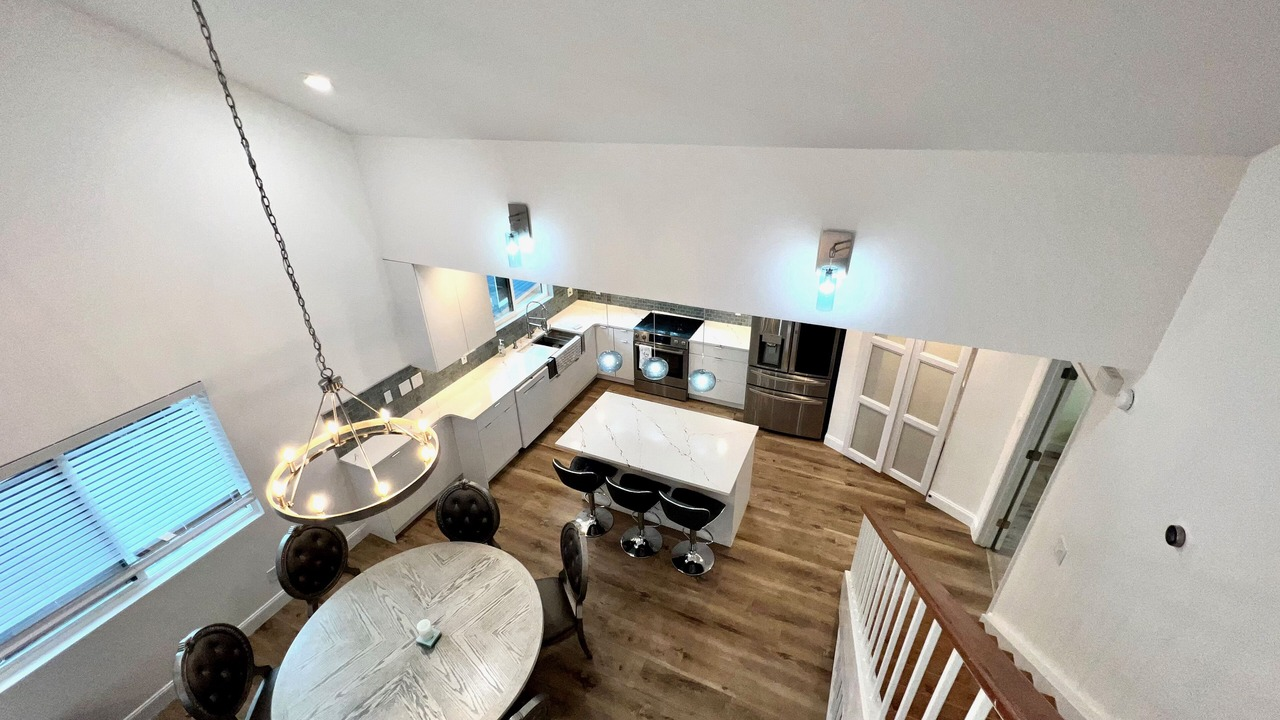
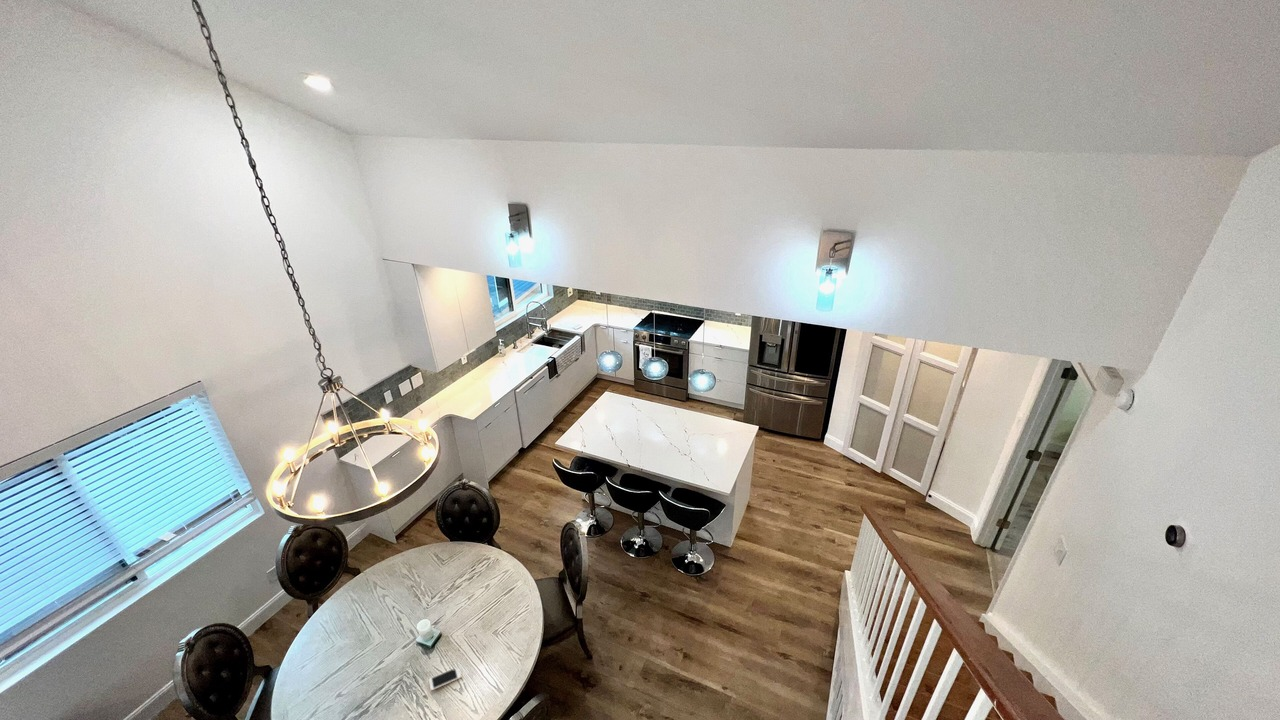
+ cell phone [428,669,462,692]
